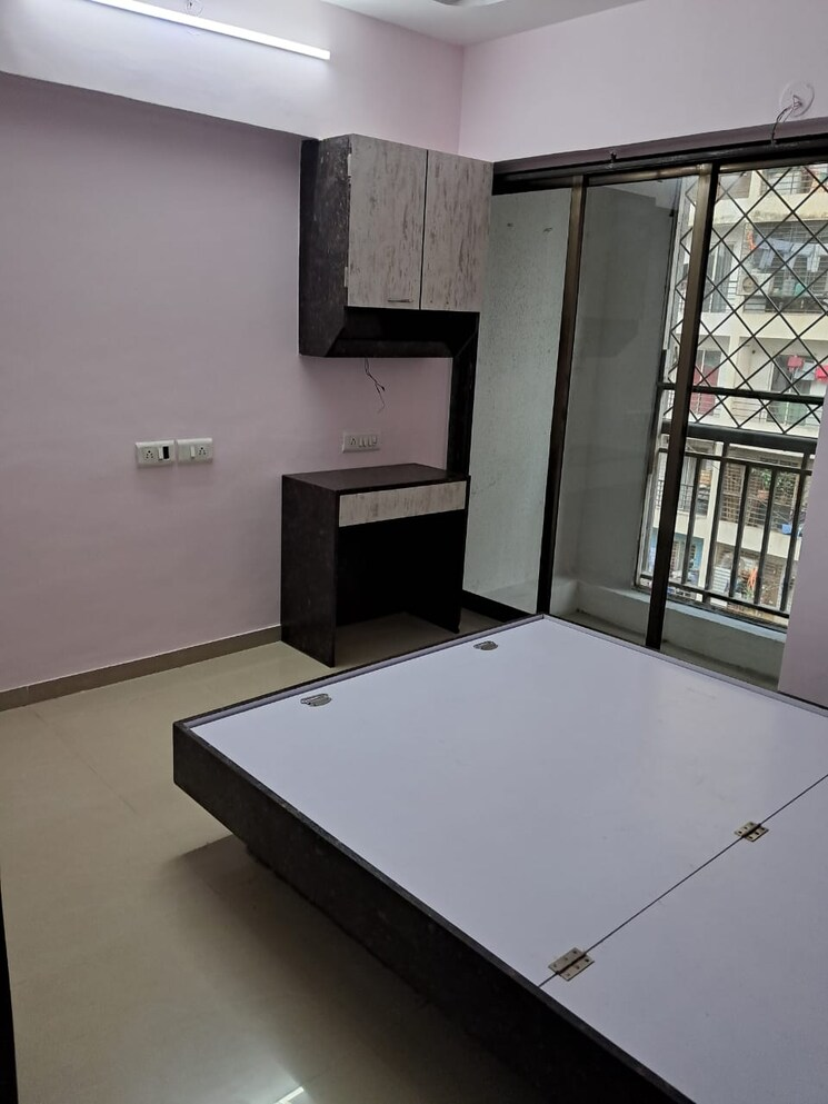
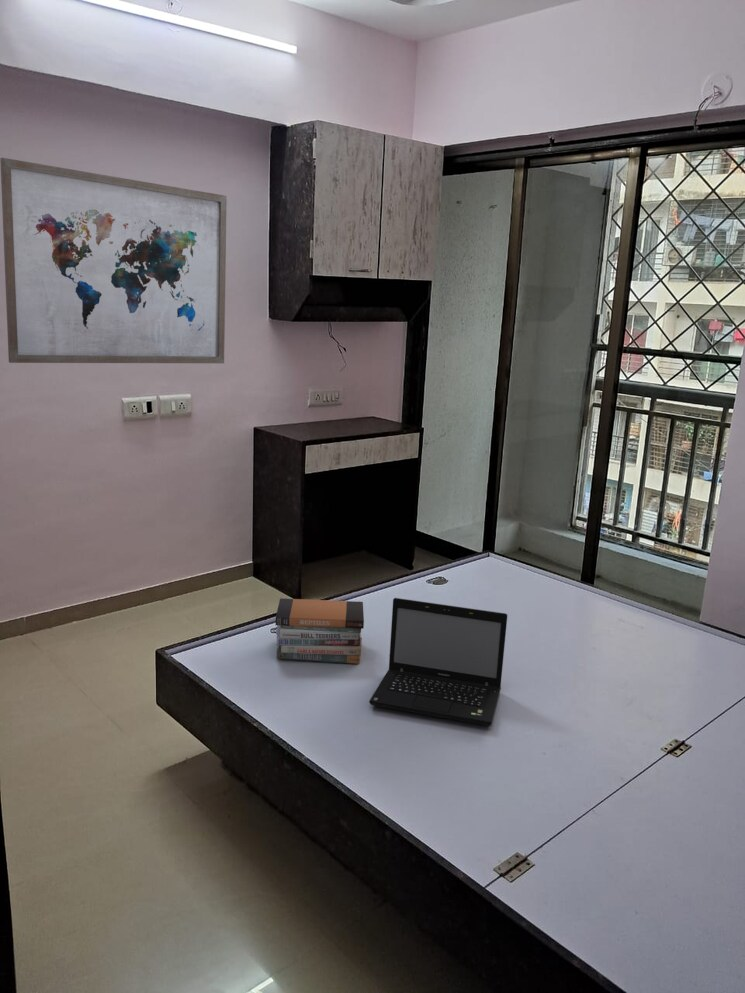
+ wall art [0,157,228,364]
+ laptop [368,597,508,727]
+ book stack [274,597,365,665]
